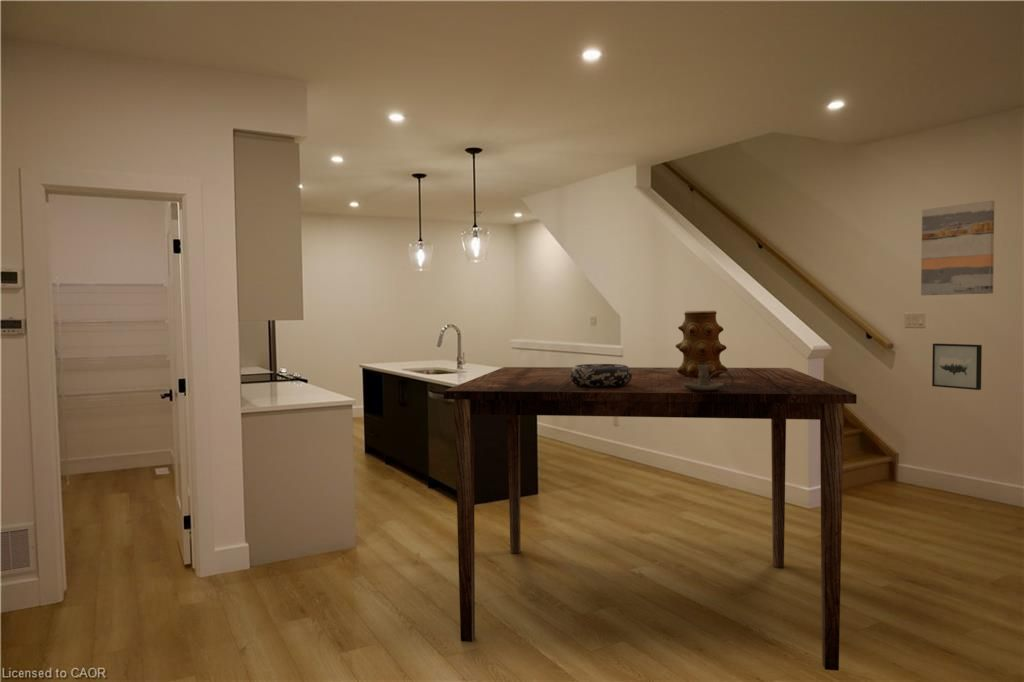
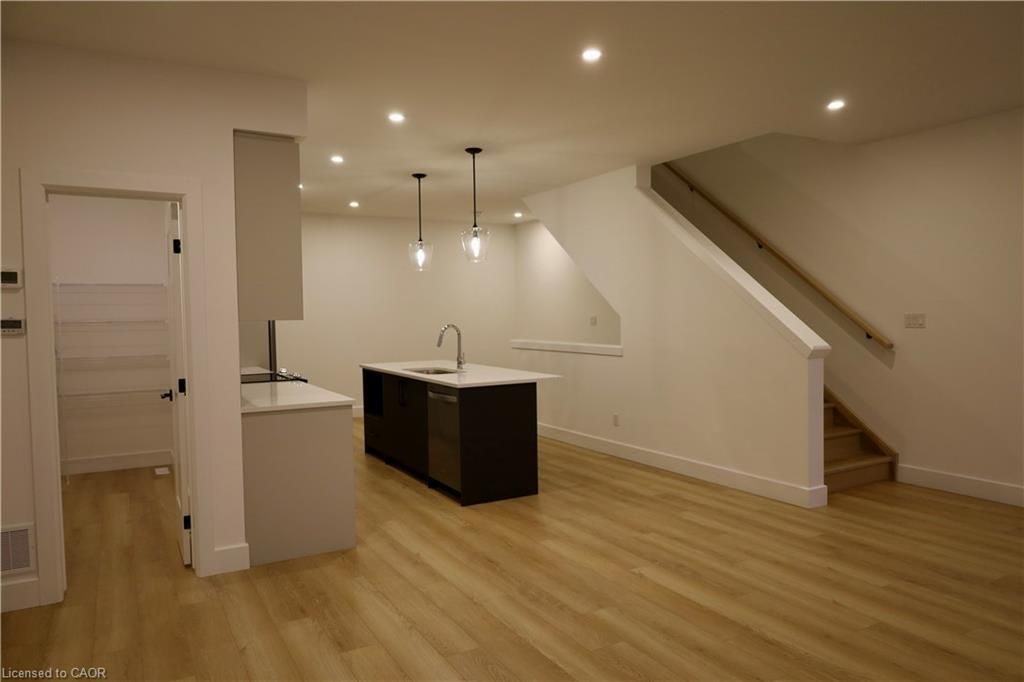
- wall art [931,342,983,391]
- decorative bowl [570,363,632,387]
- wall art [920,200,995,296]
- vase [675,309,728,378]
- candle holder [684,365,733,391]
- dining table [442,366,858,672]
